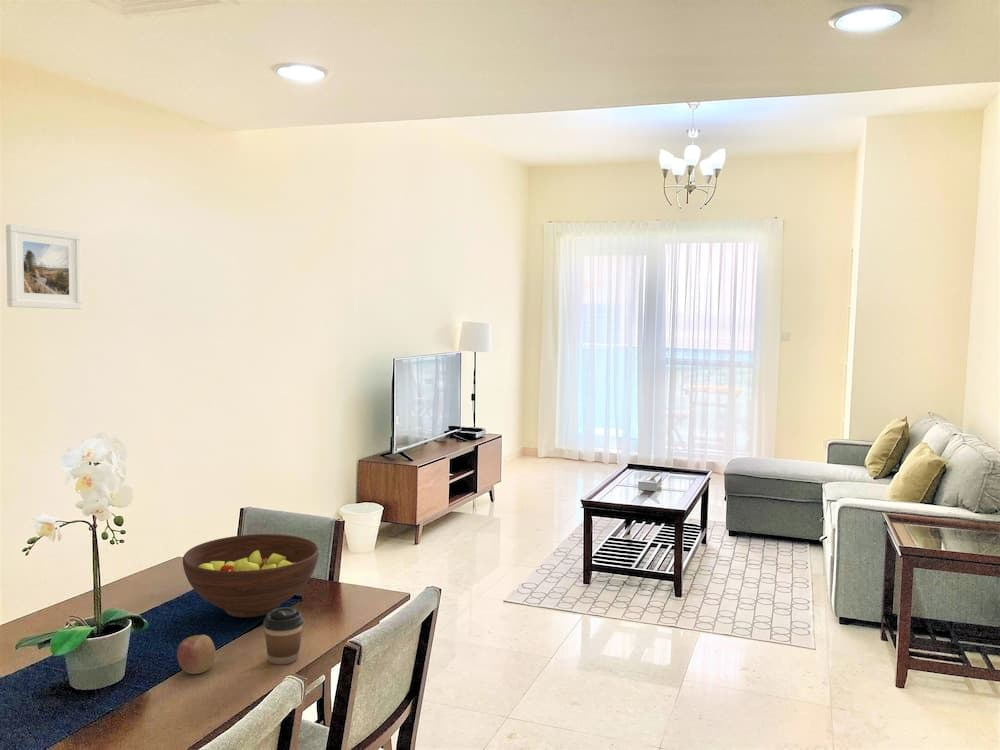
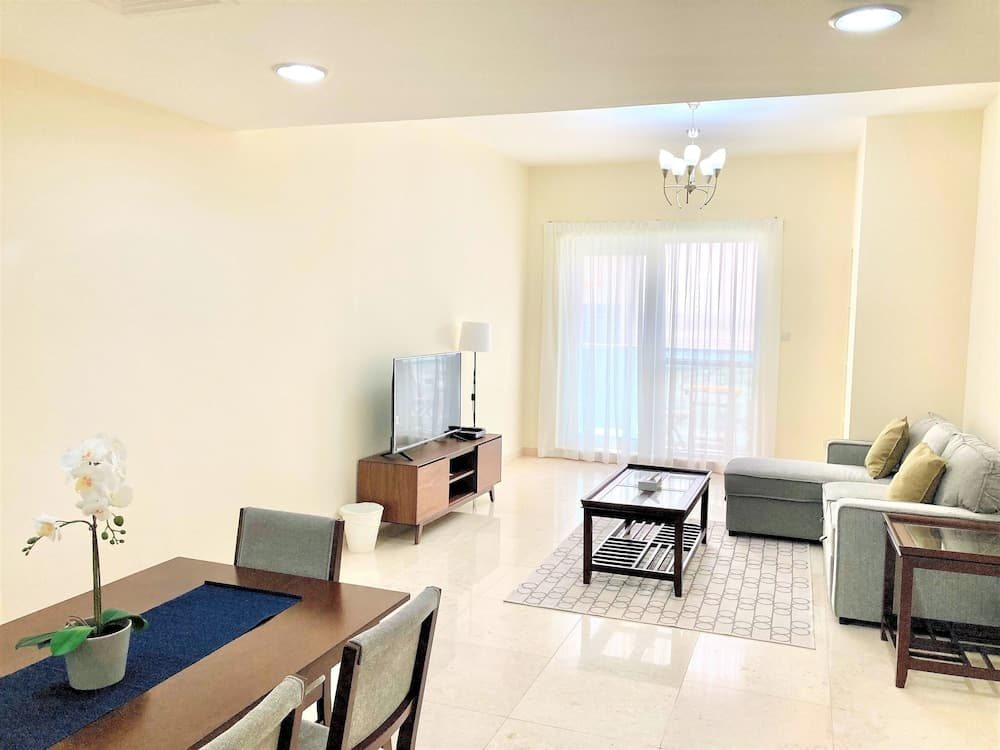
- fruit bowl [182,533,320,618]
- apple [176,634,216,675]
- coffee cup [262,606,305,665]
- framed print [5,223,83,310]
